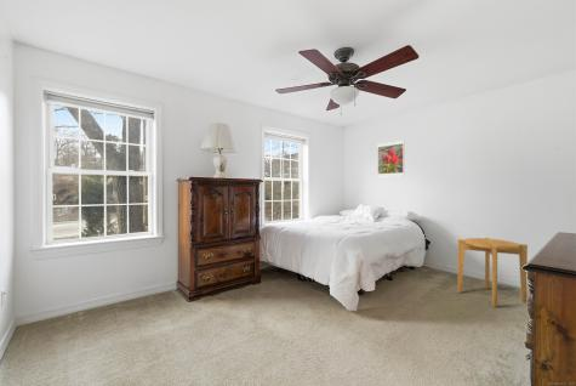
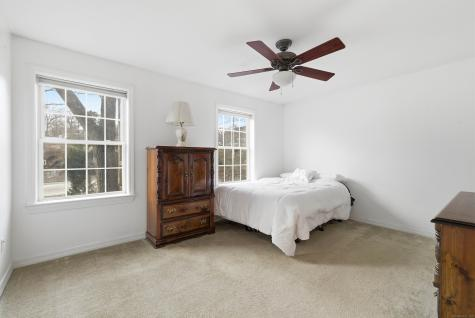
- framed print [376,140,405,177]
- side table [457,237,529,308]
